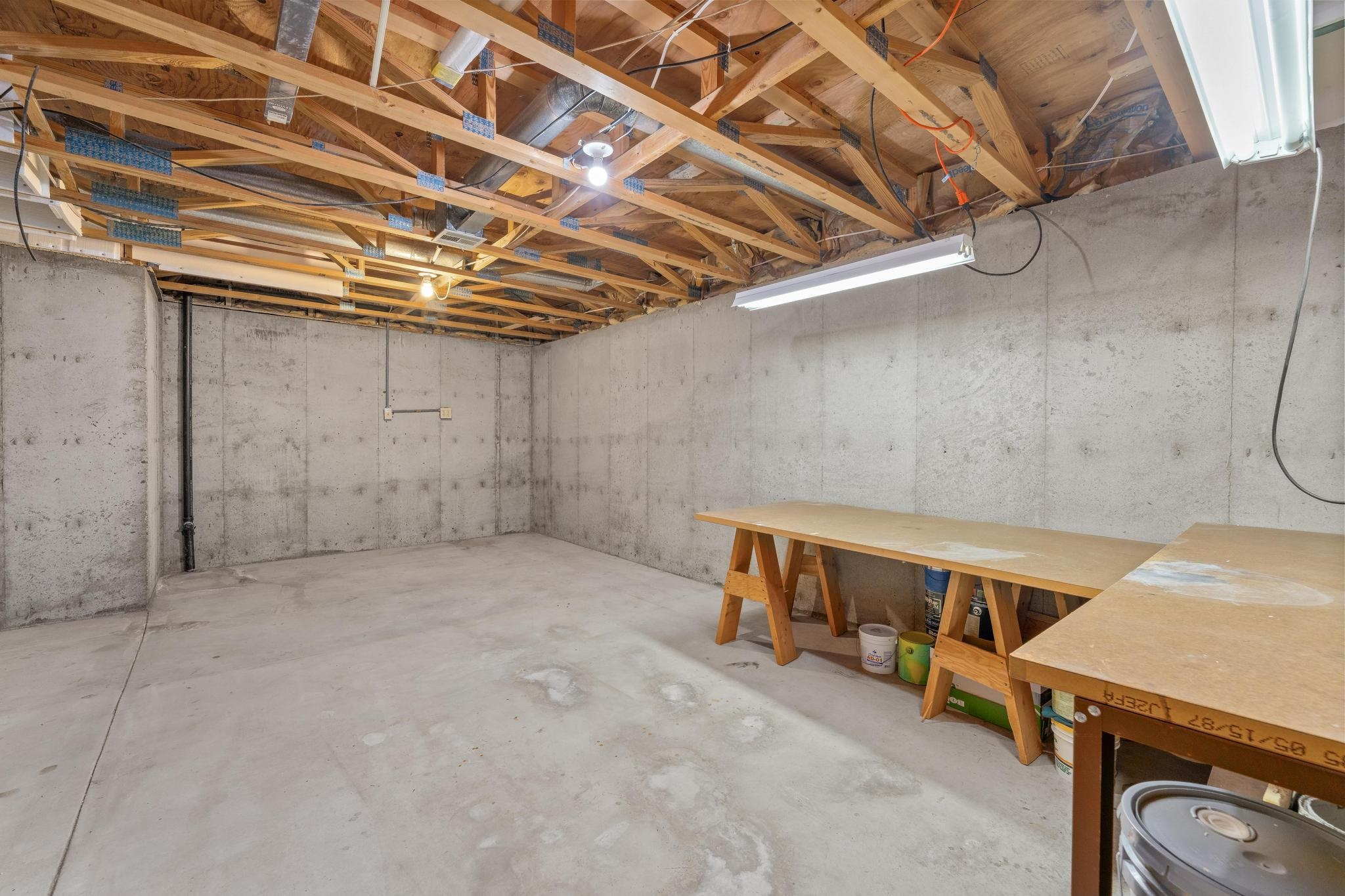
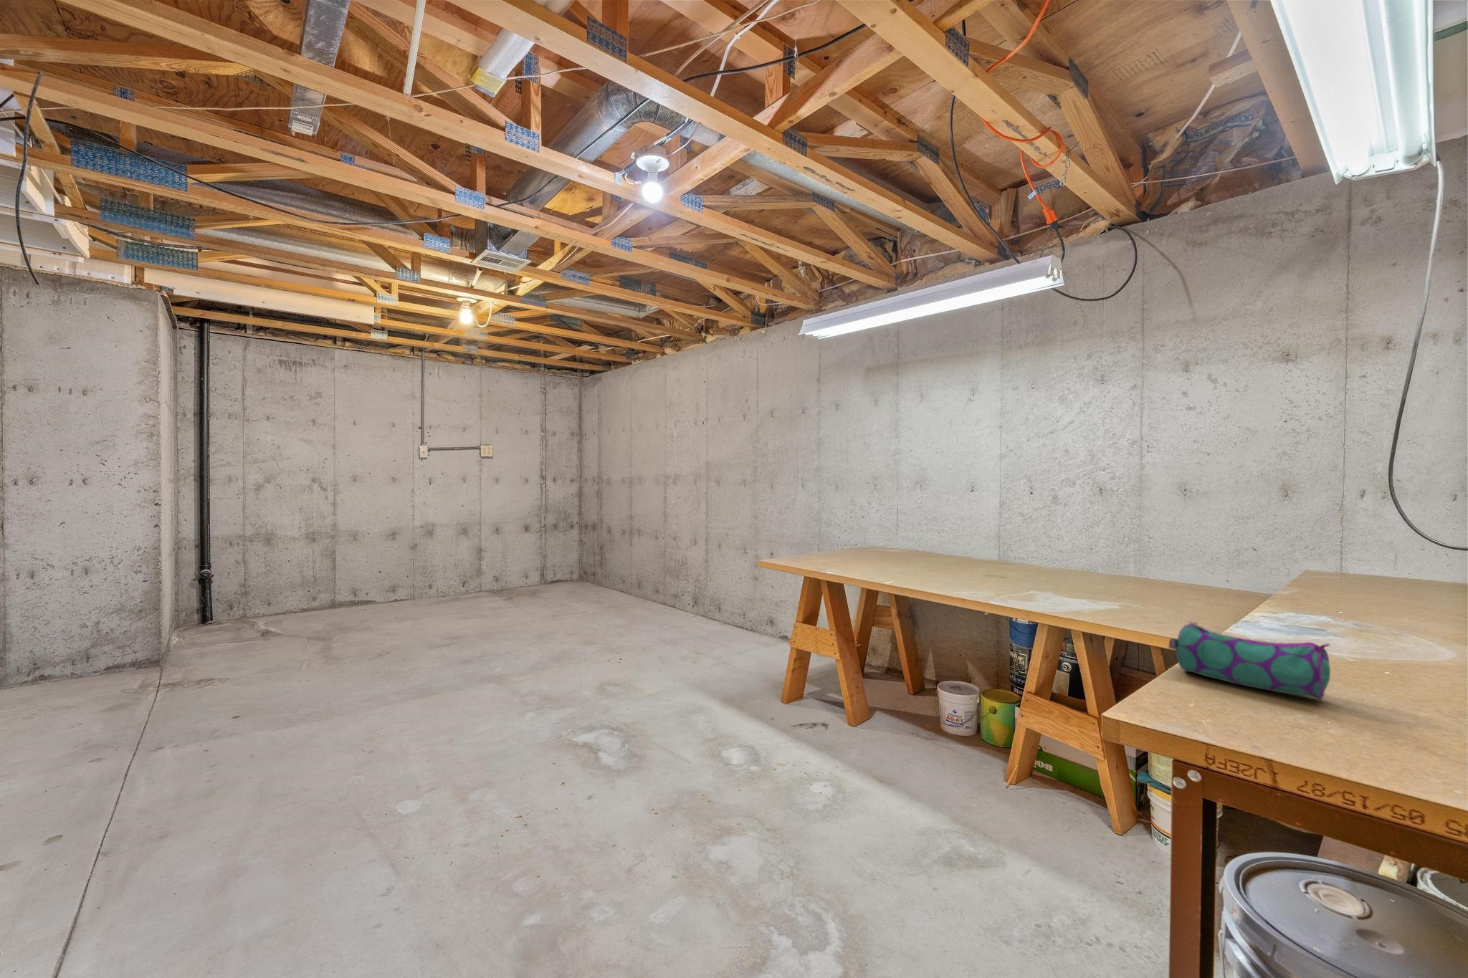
+ pencil case [1168,621,1332,701]
